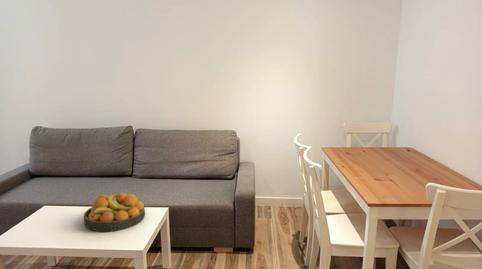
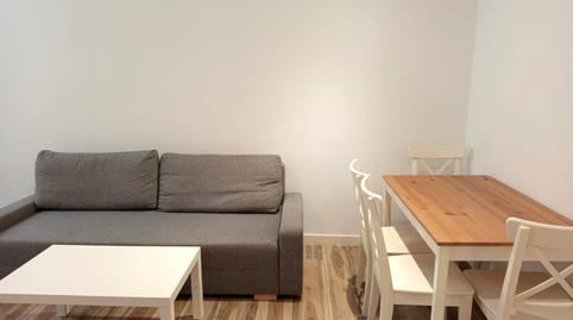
- fruit bowl [83,192,146,232]
